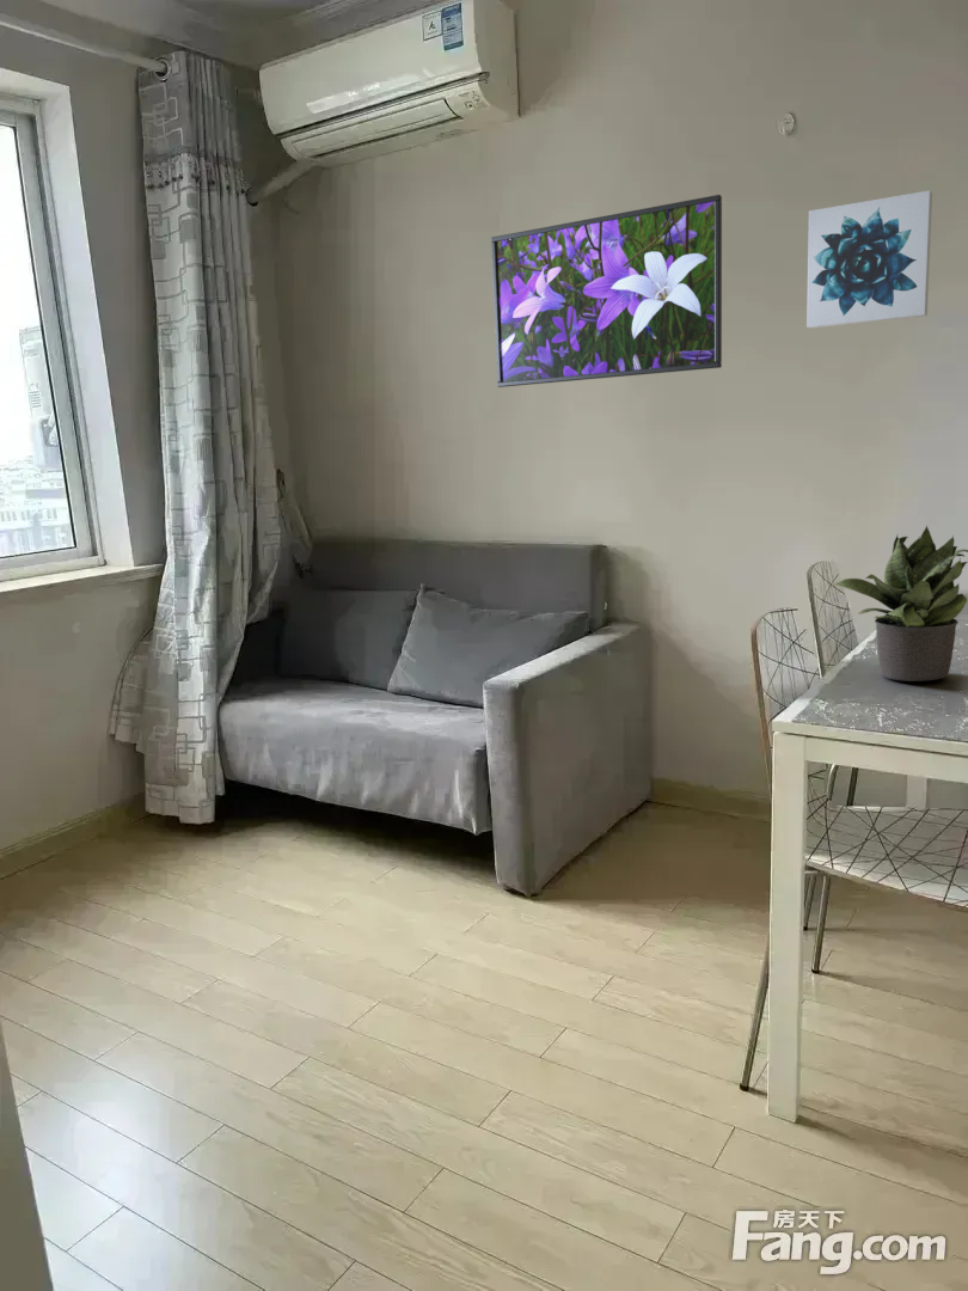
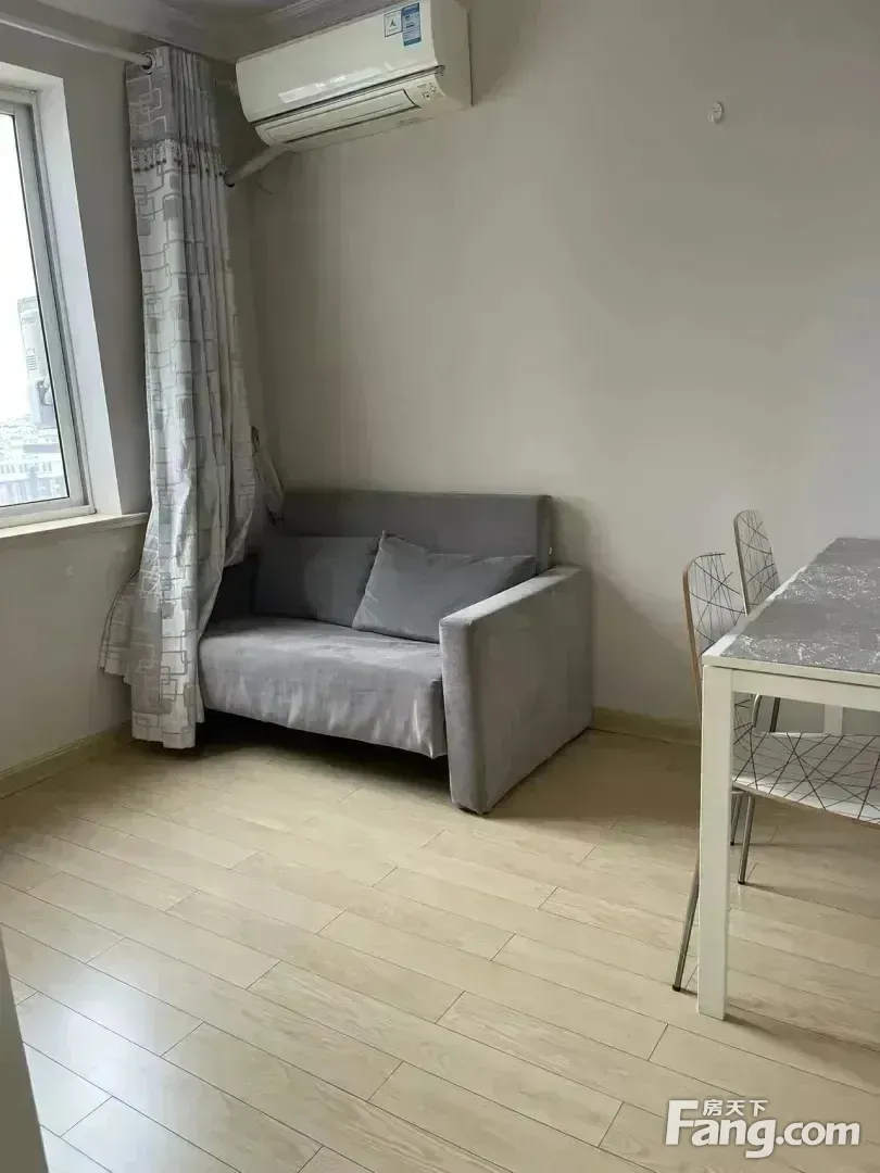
- wall art [805,189,933,329]
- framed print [490,194,723,388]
- potted plant [834,524,968,683]
